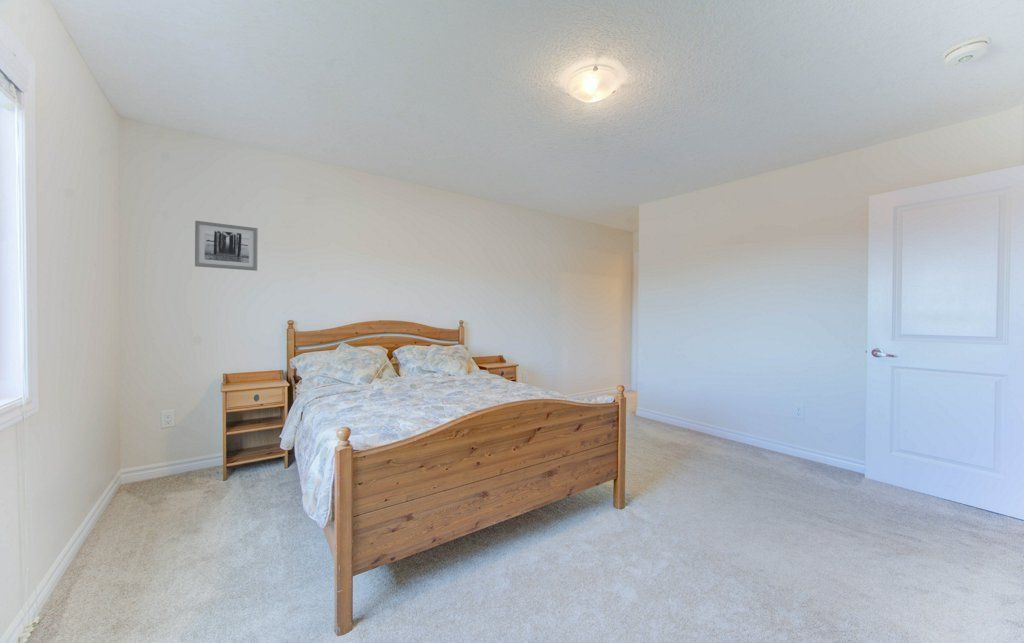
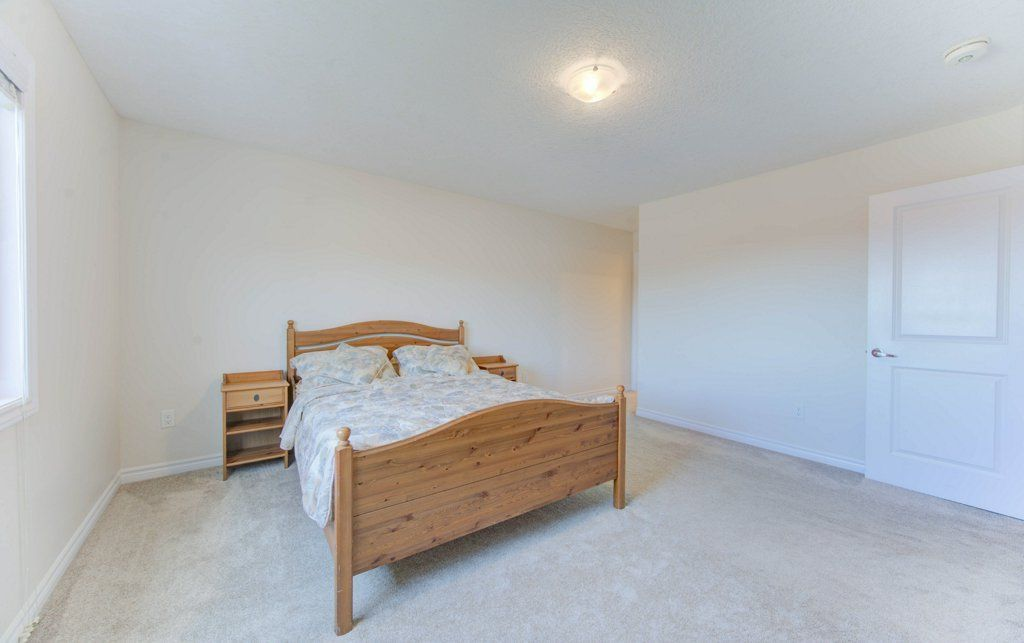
- wall art [194,220,259,272]
